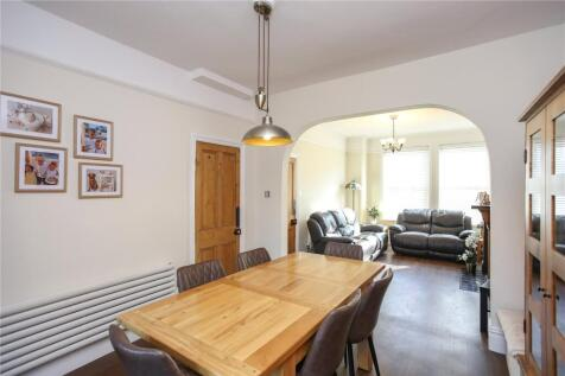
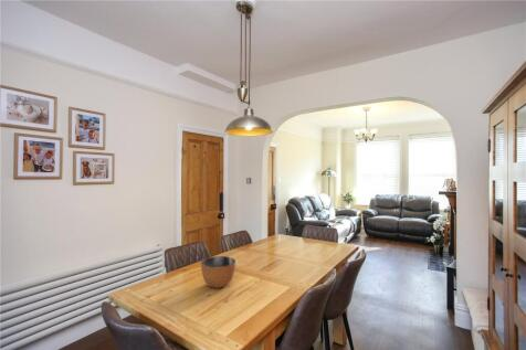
+ bowl [200,255,236,289]
